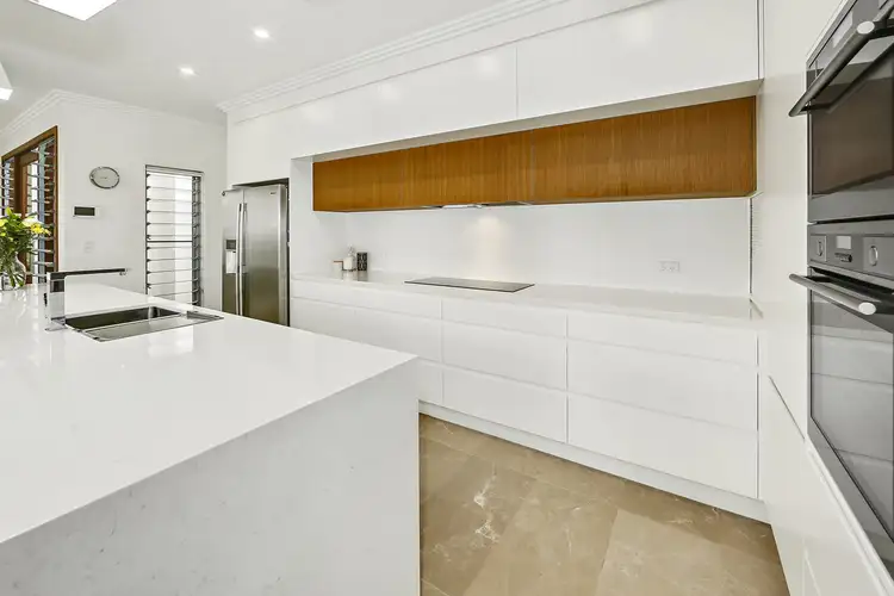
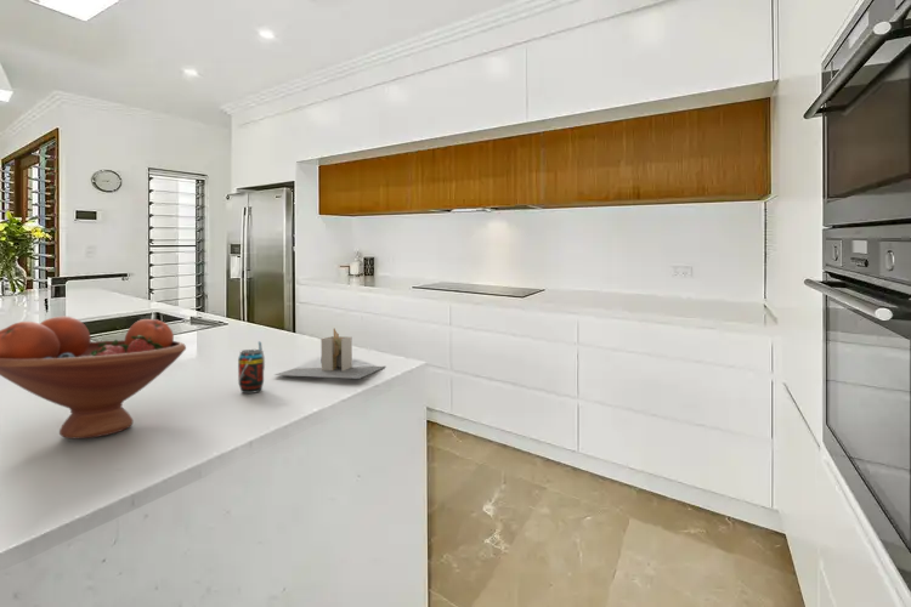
+ fruit bowl [0,314,187,441]
+ beverage can [237,341,266,395]
+ utensil holder [273,327,385,380]
